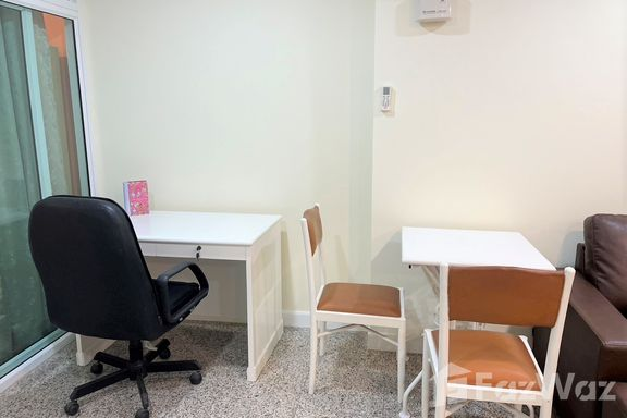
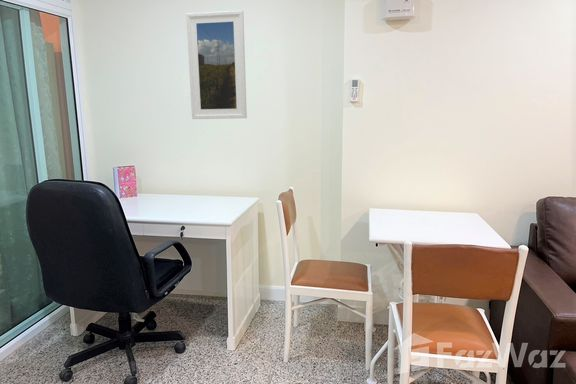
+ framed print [185,9,248,120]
